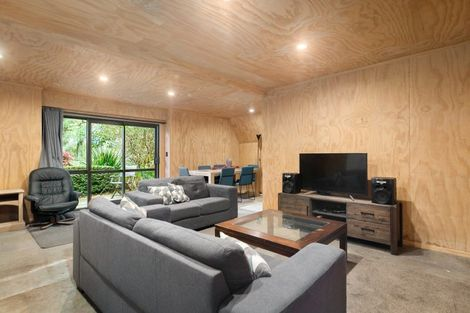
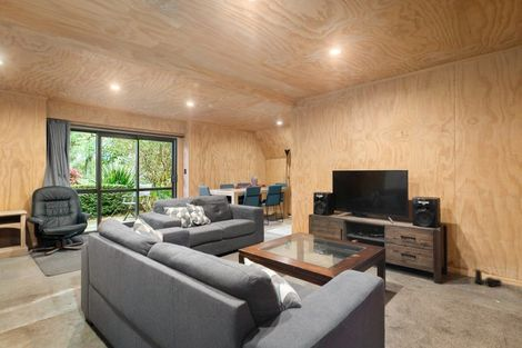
+ boots [473,268,503,288]
